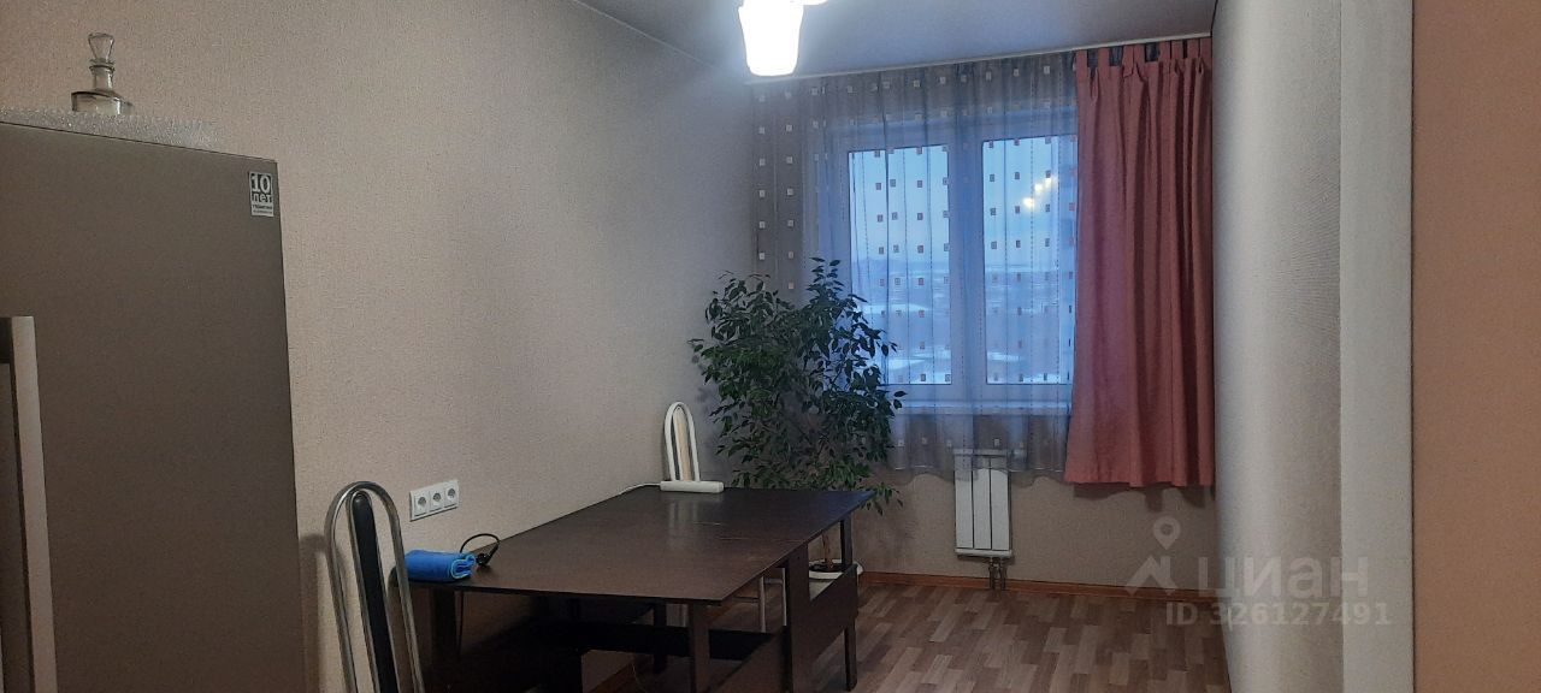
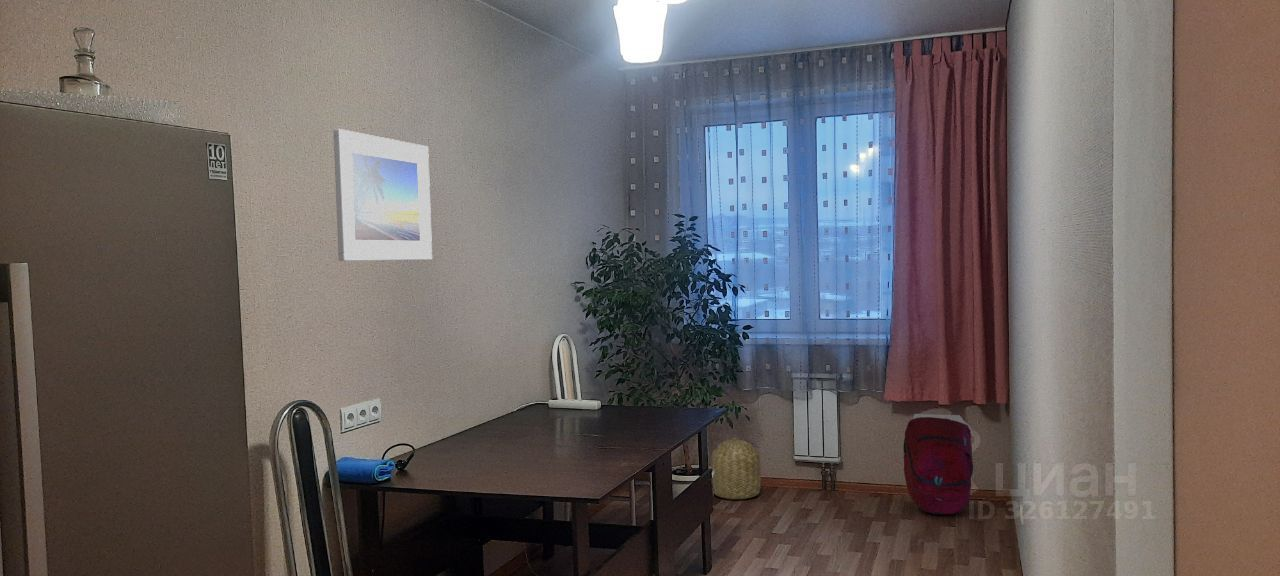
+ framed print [333,128,433,262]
+ backpack [902,413,974,516]
+ basket [710,437,762,501]
